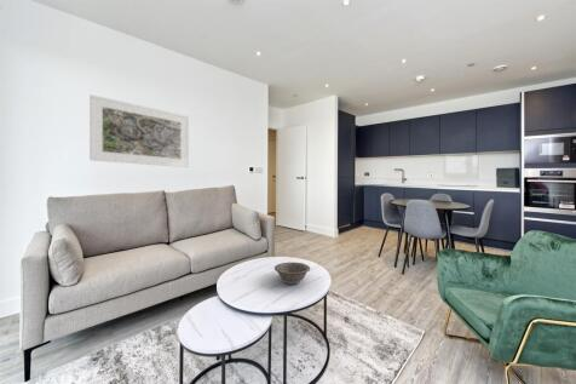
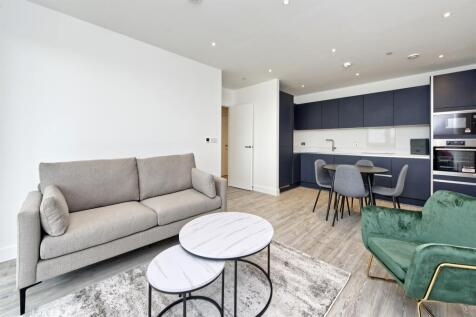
- decorative bowl [273,262,311,285]
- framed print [88,93,190,168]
